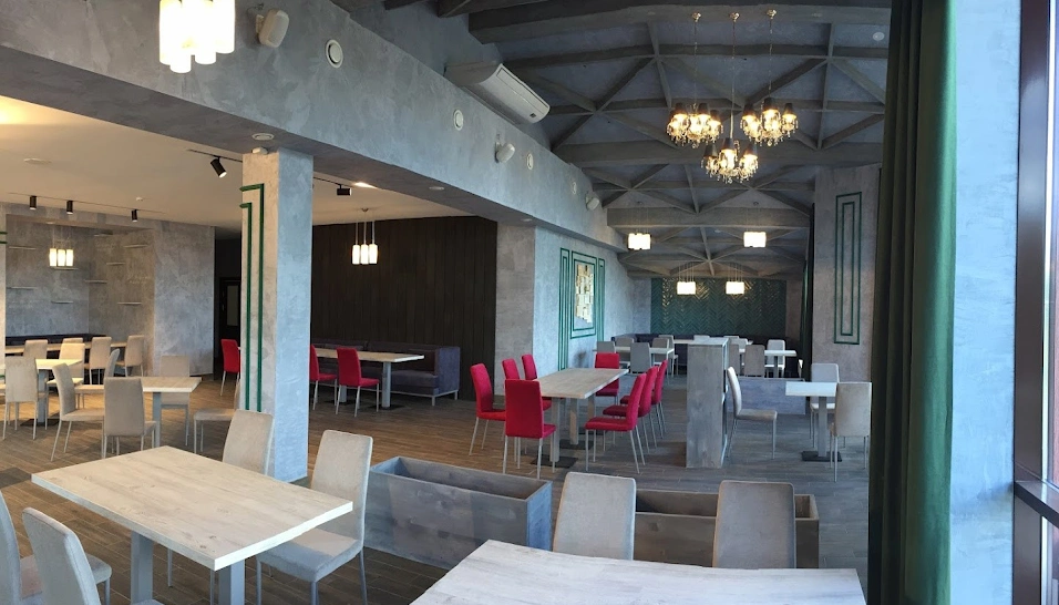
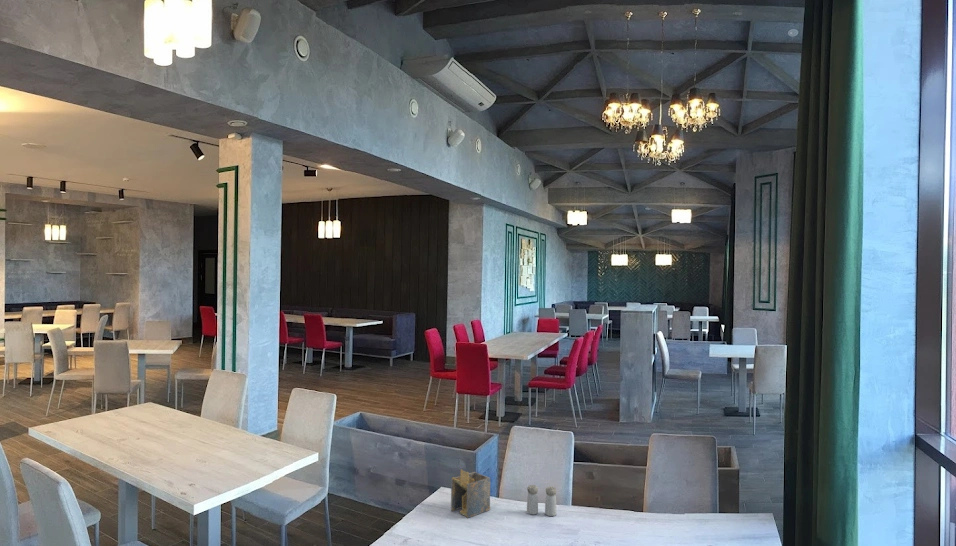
+ salt and pepper shaker [526,484,557,517]
+ napkin holder [450,468,491,519]
